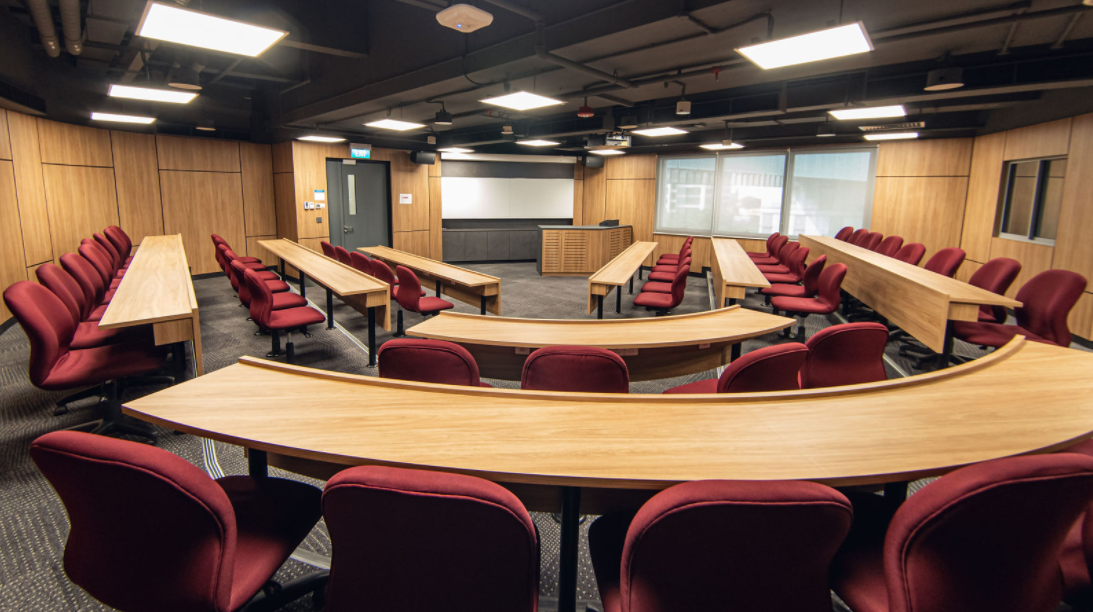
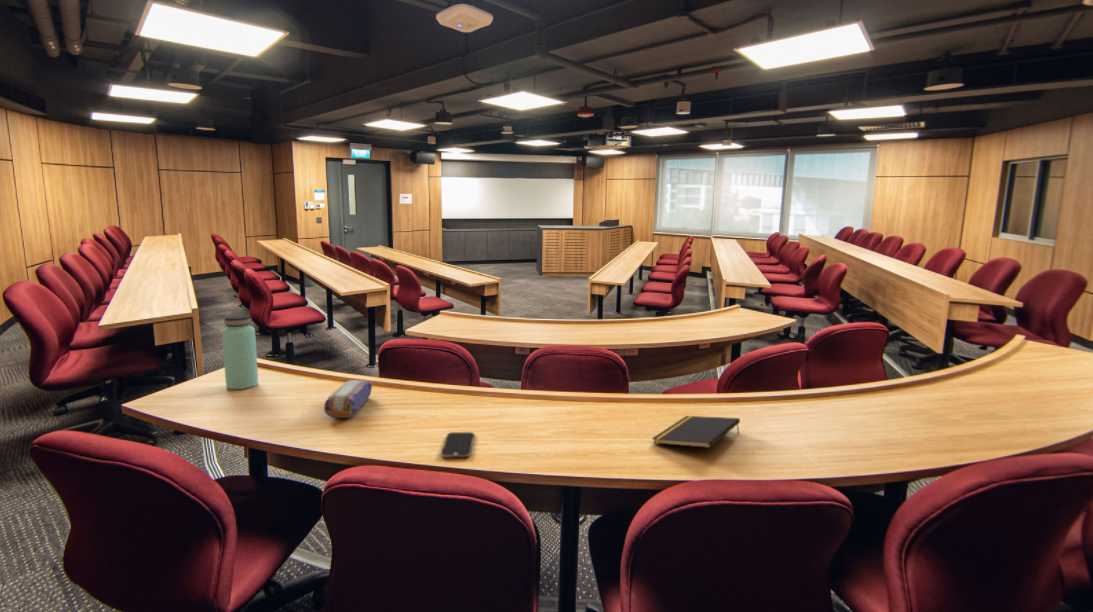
+ notepad [651,415,741,449]
+ smartphone [440,431,475,458]
+ pencil case [323,379,373,419]
+ bottle [221,314,259,390]
